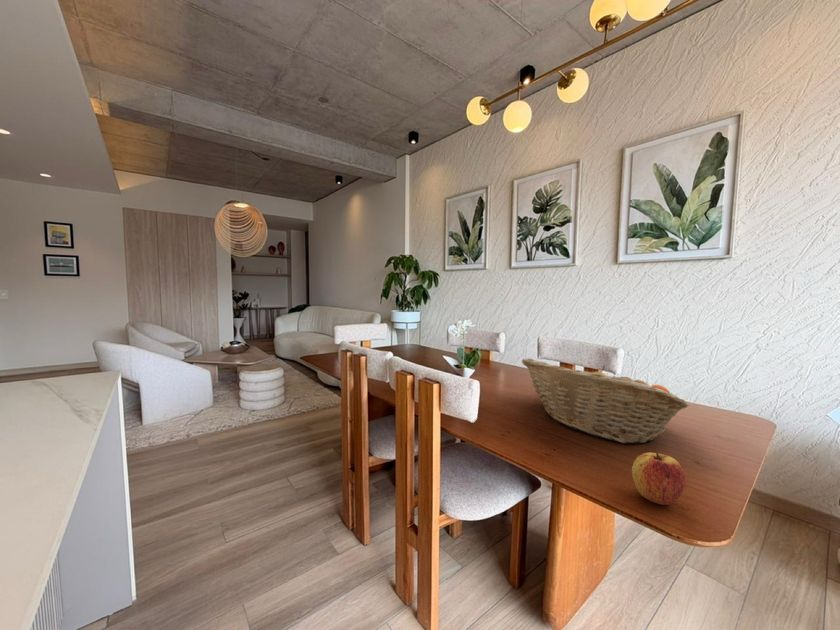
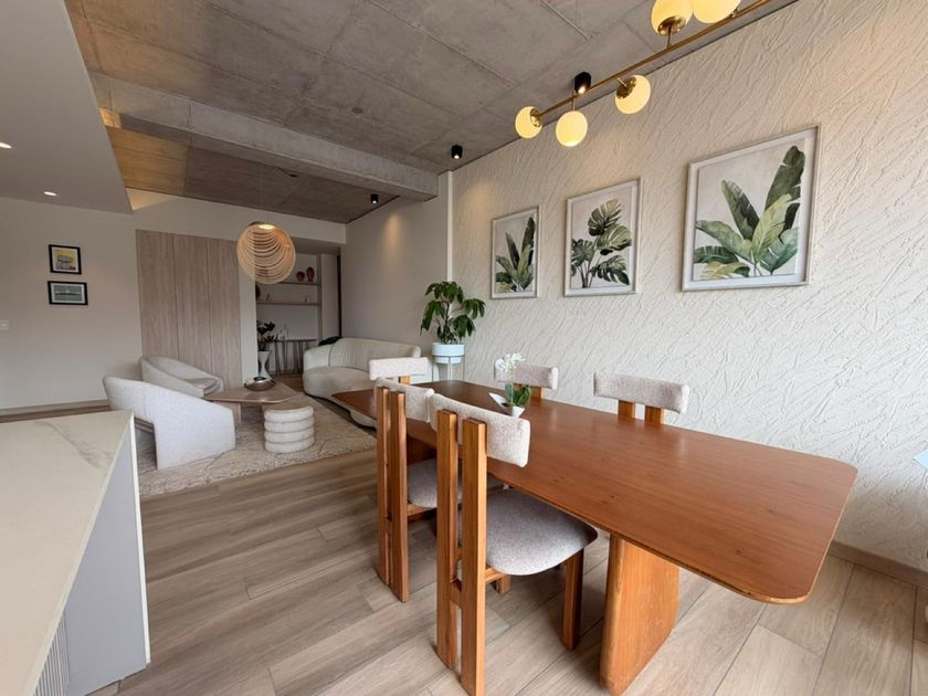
- fruit basket [521,358,691,444]
- apple [631,452,687,506]
